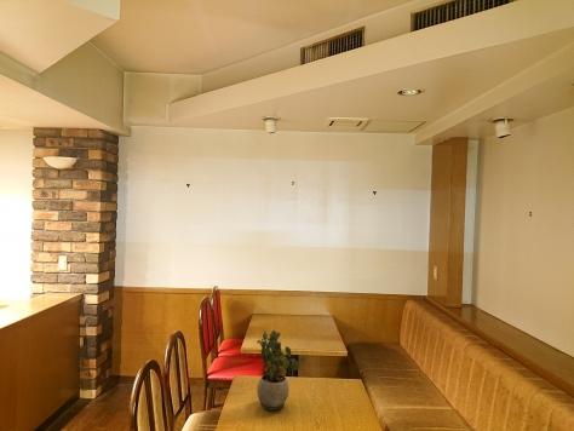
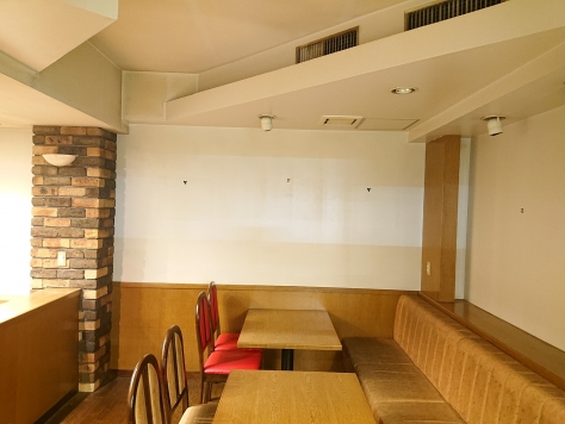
- potted plant [256,329,308,412]
